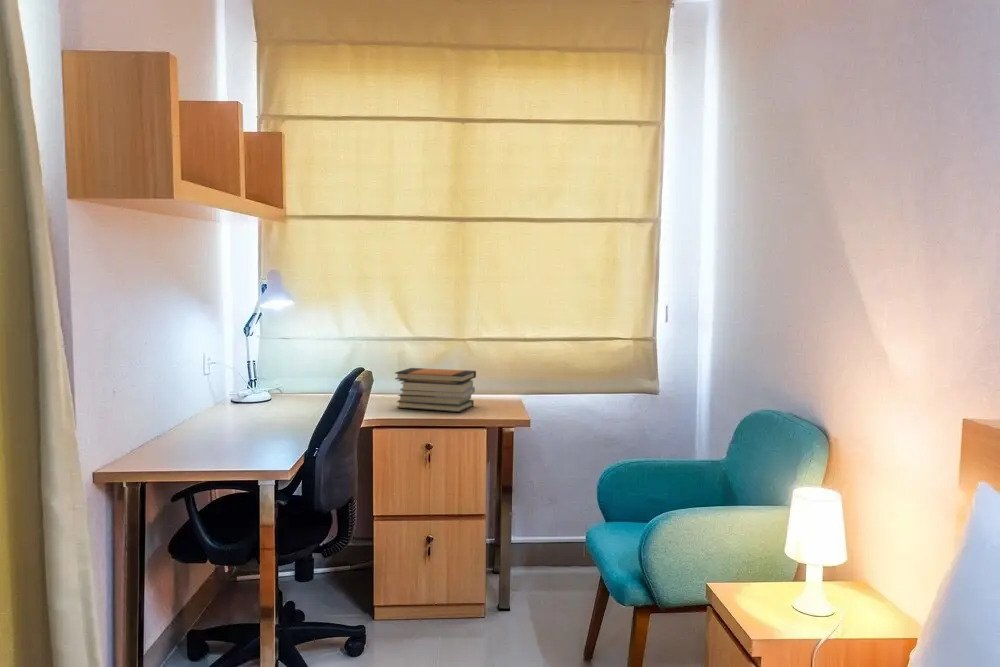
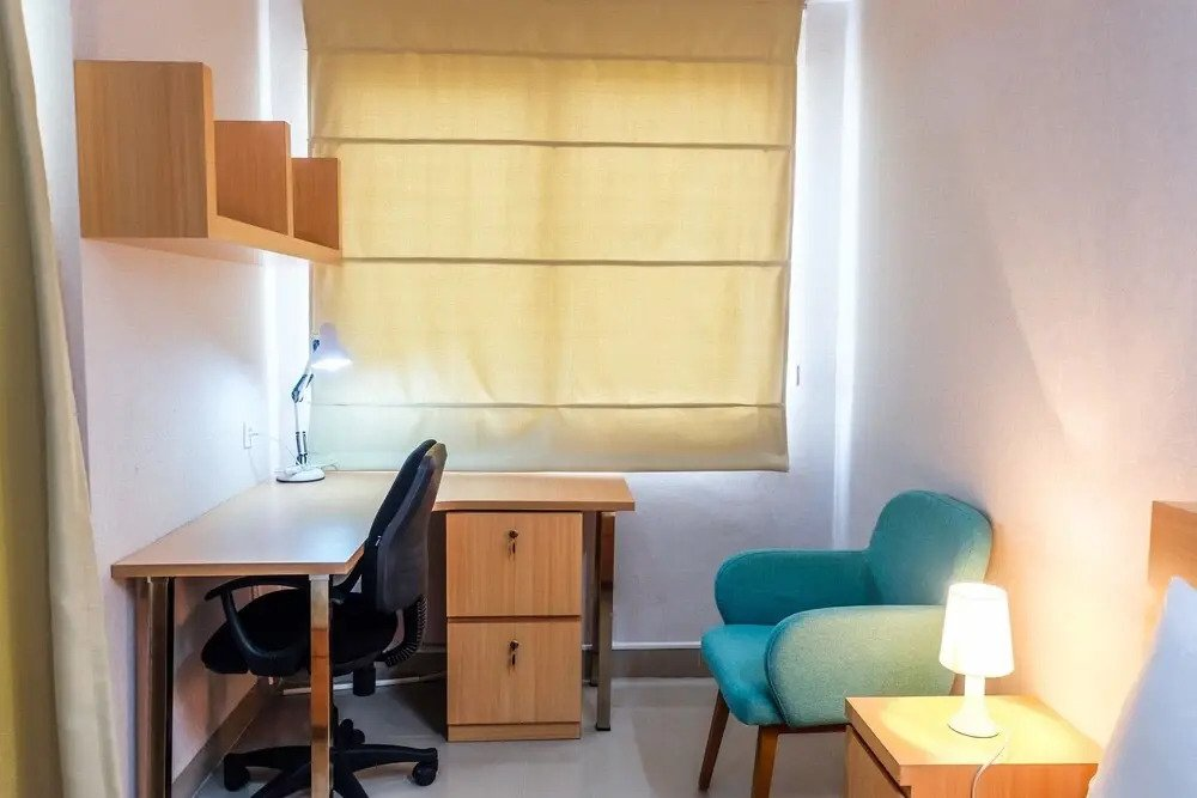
- book stack [394,367,477,413]
